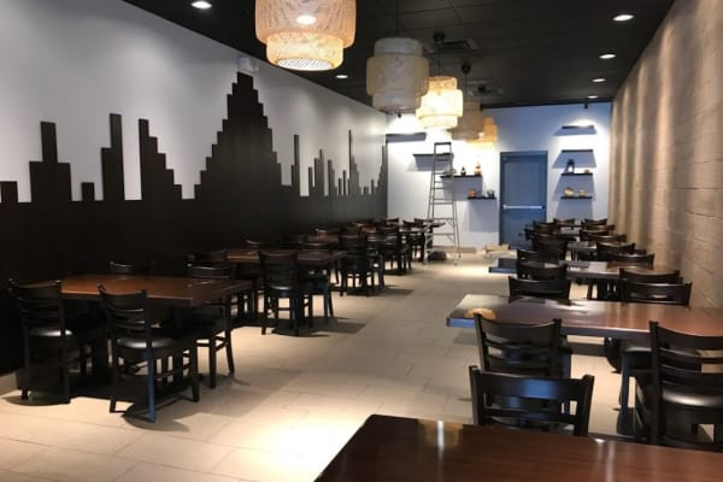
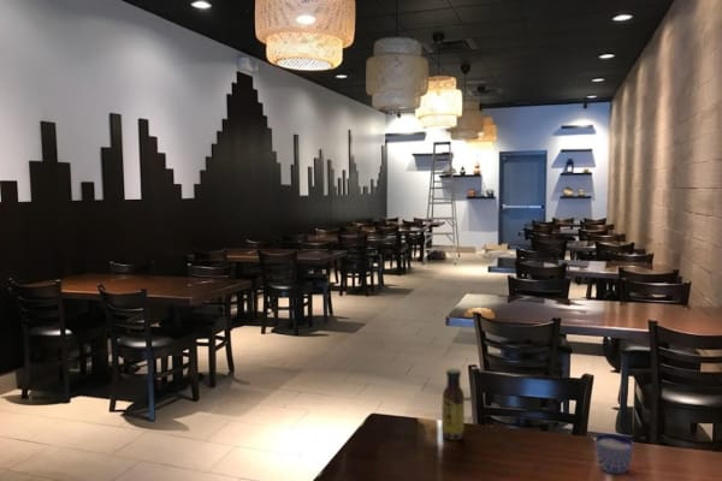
+ sauce bottle [440,368,466,441]
+ cup [593,433,635,475]
